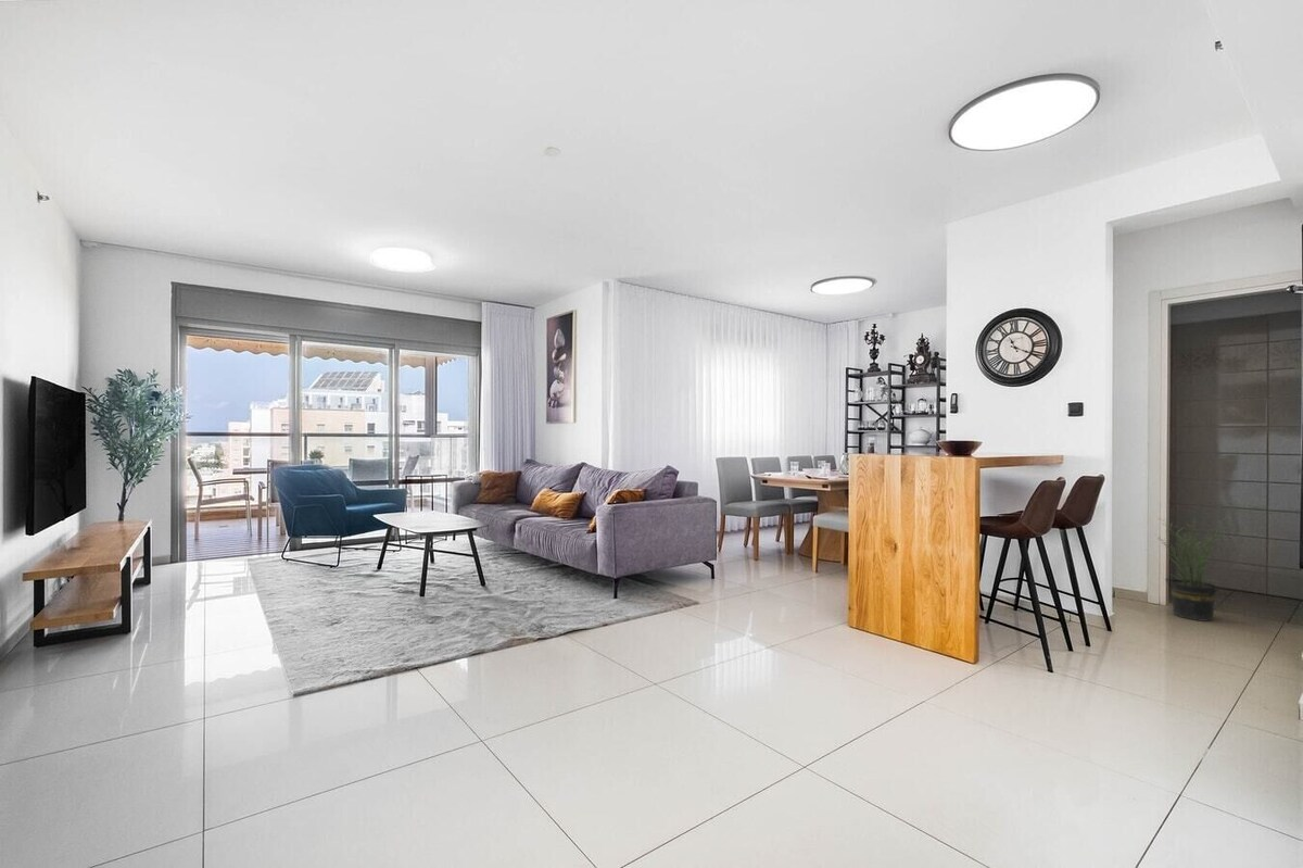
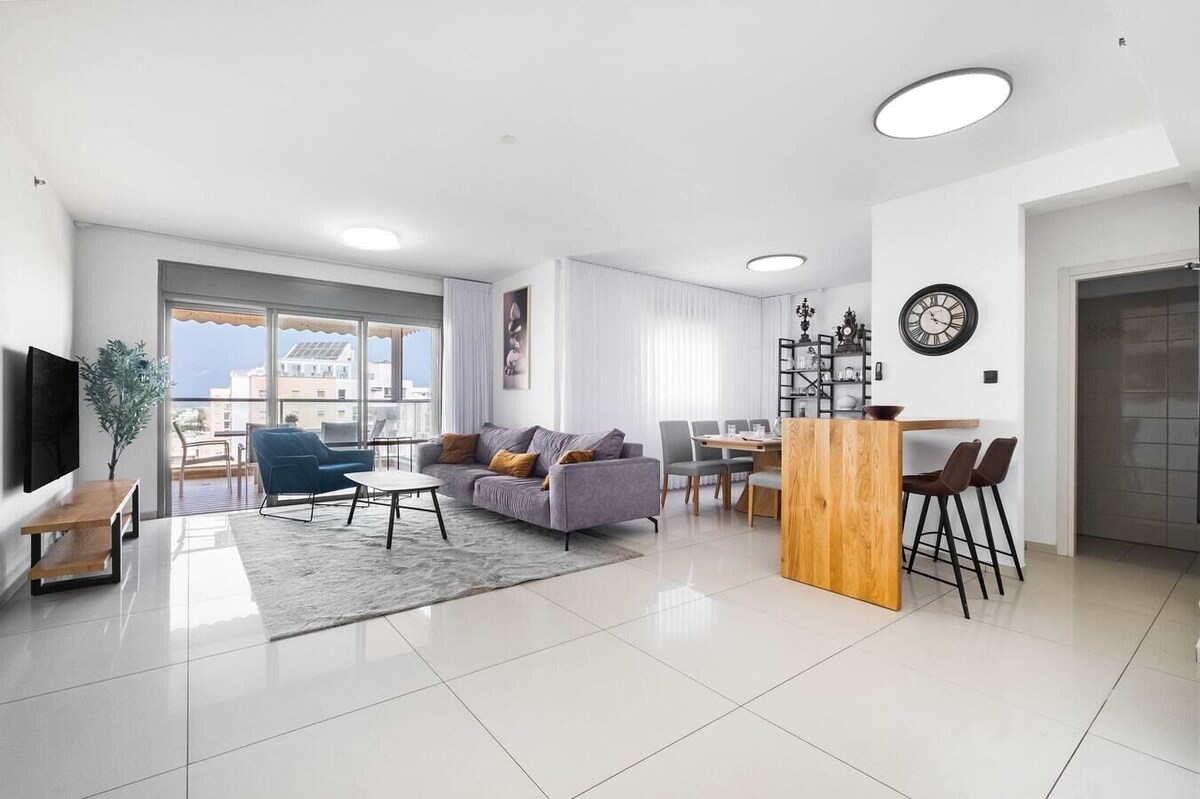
- potted plant [1155,516,1236,622]
